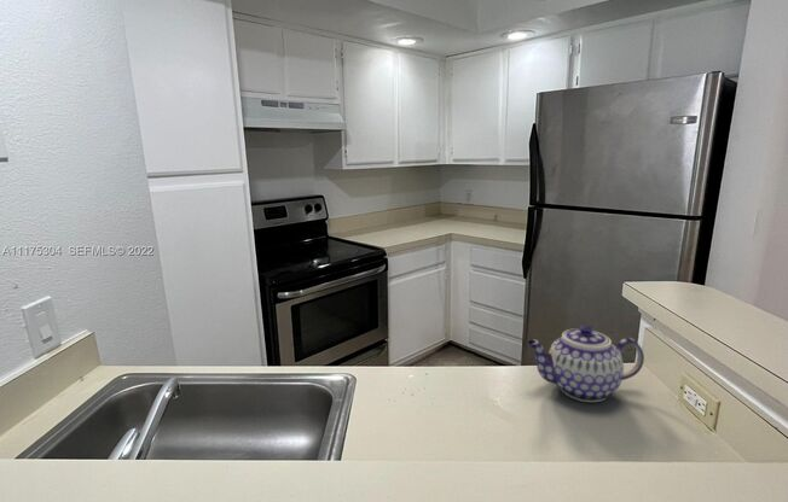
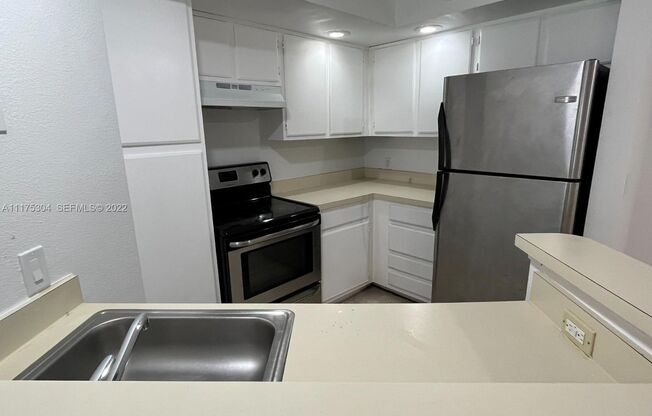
- teapot [526,325,645,403]
